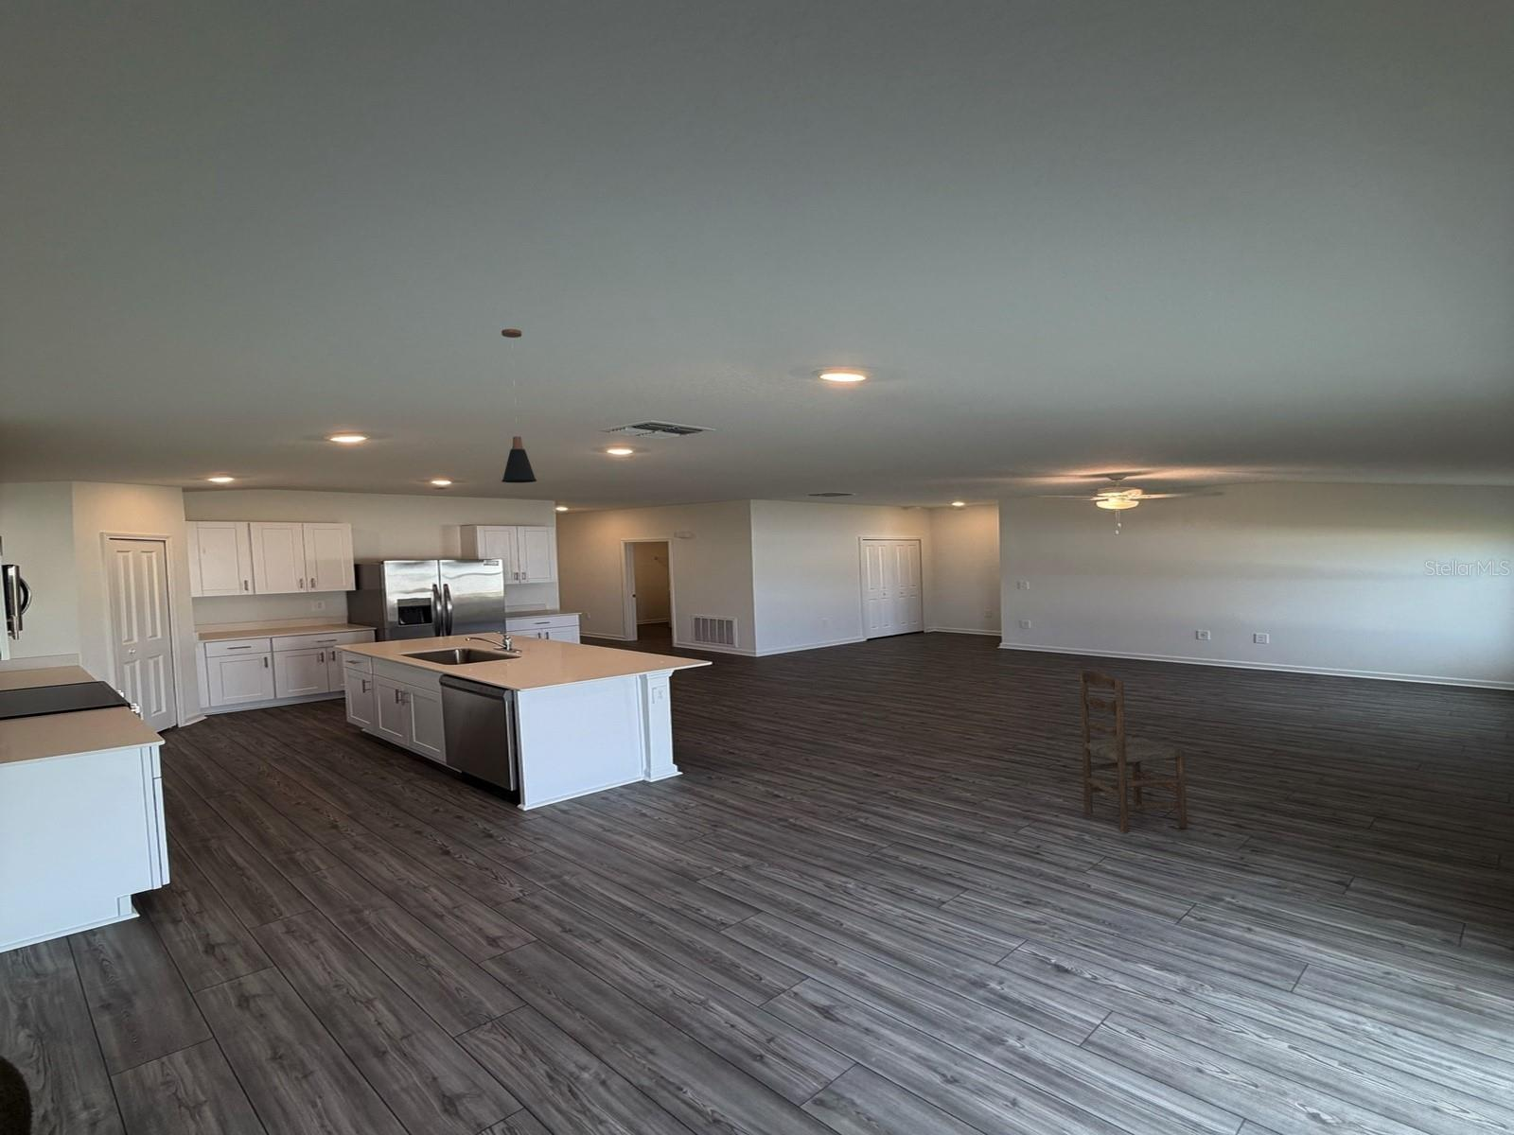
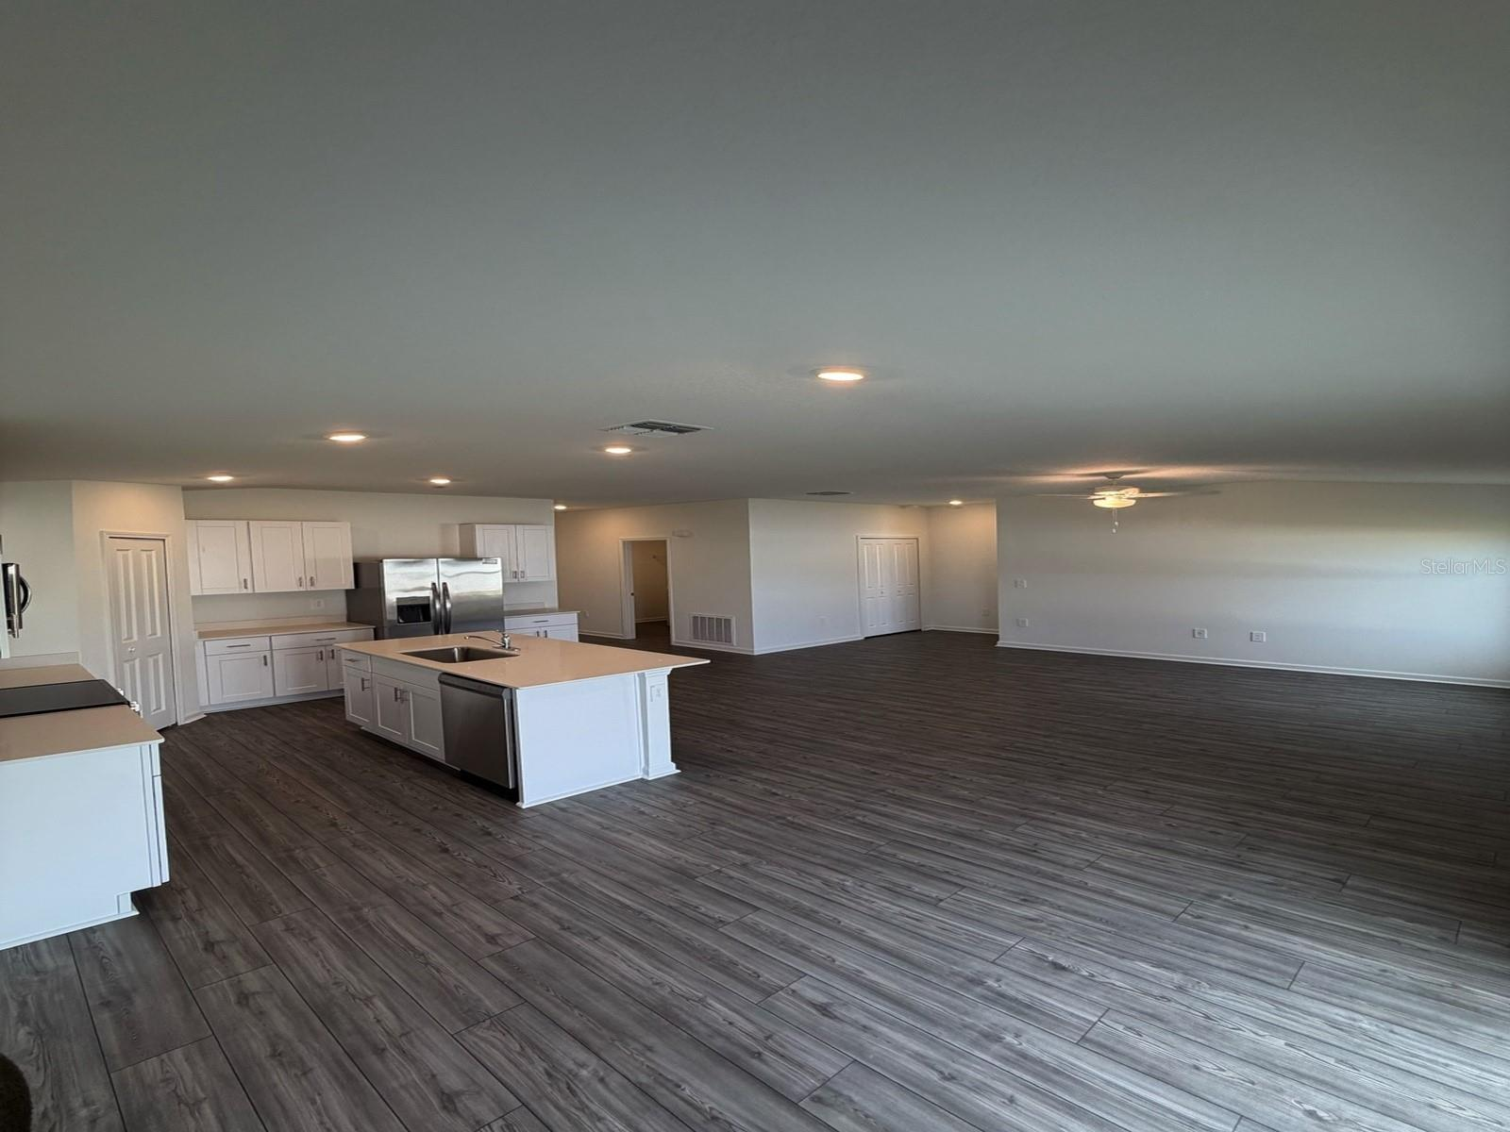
- pendant lamp [501,328,538,484]
- dining chair [1079,670,1187,835]
